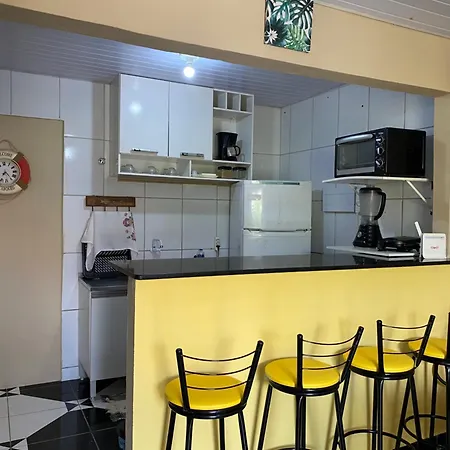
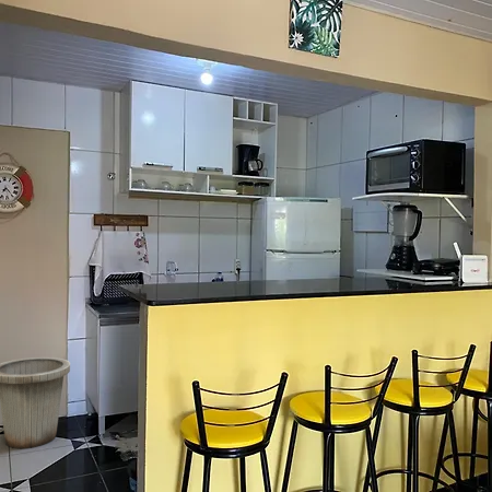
+ trash can [0,356,71,449]
